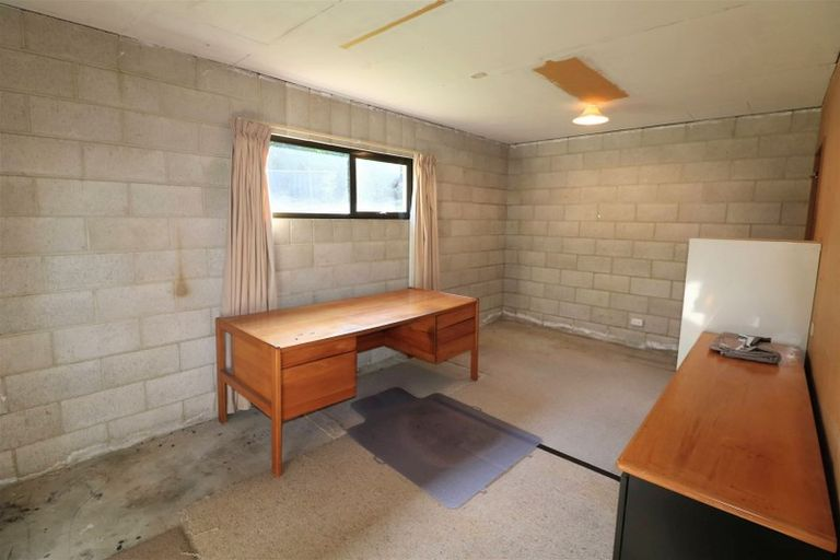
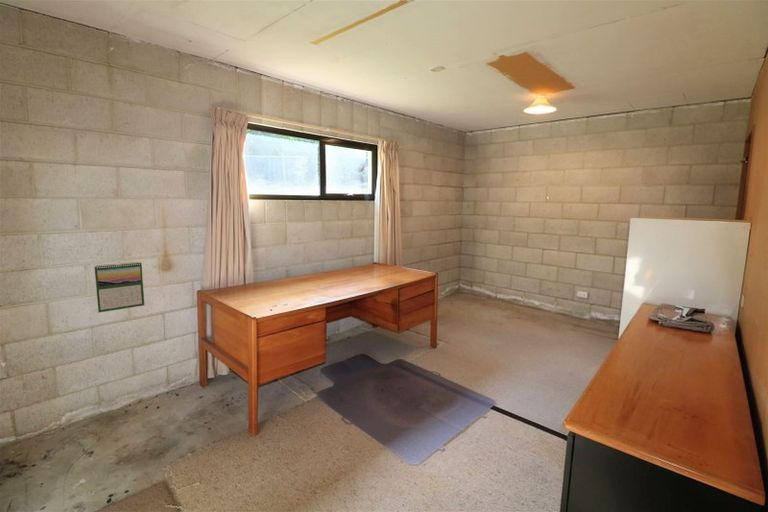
+ calendar [93,261,145,313]
